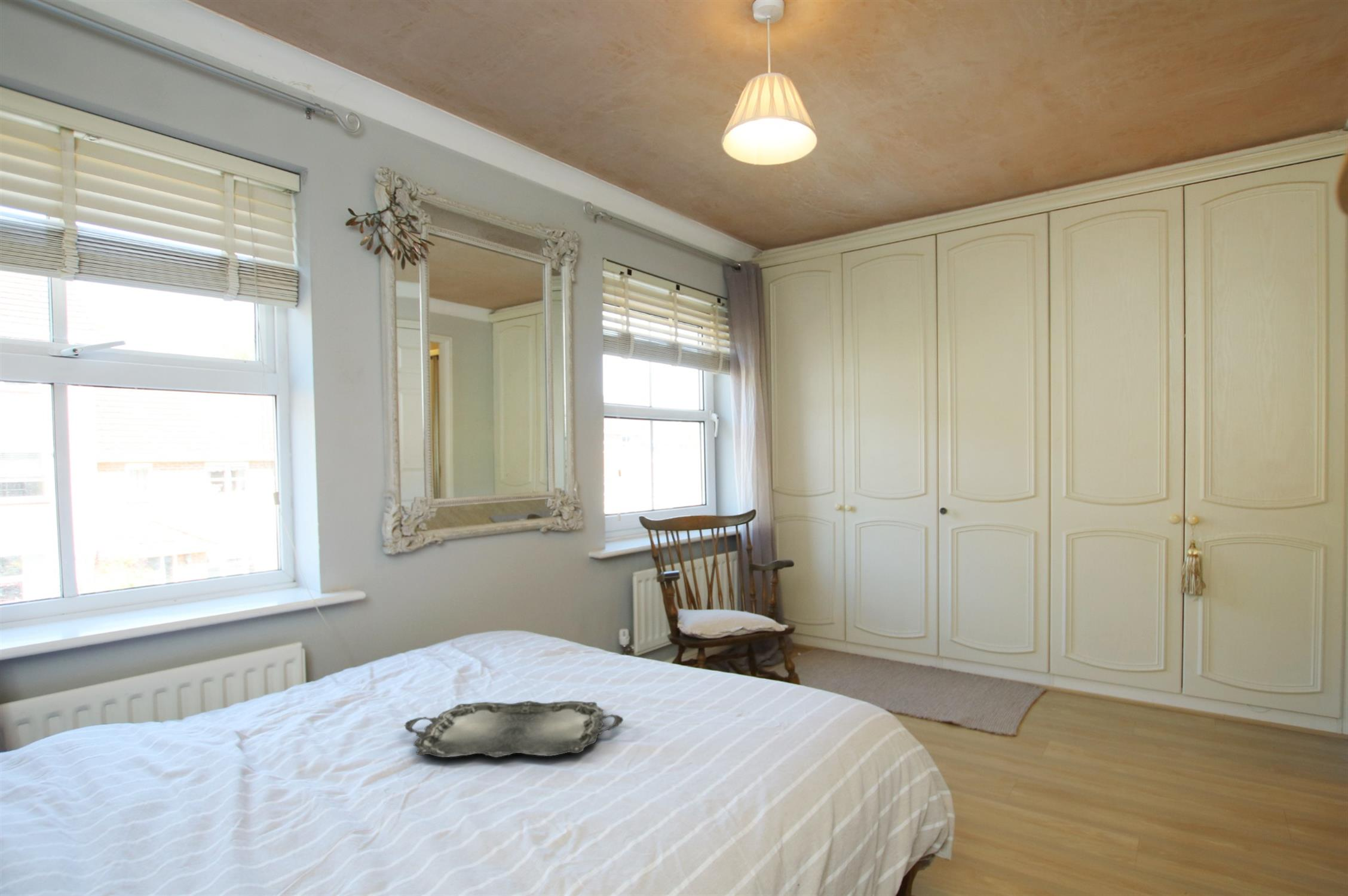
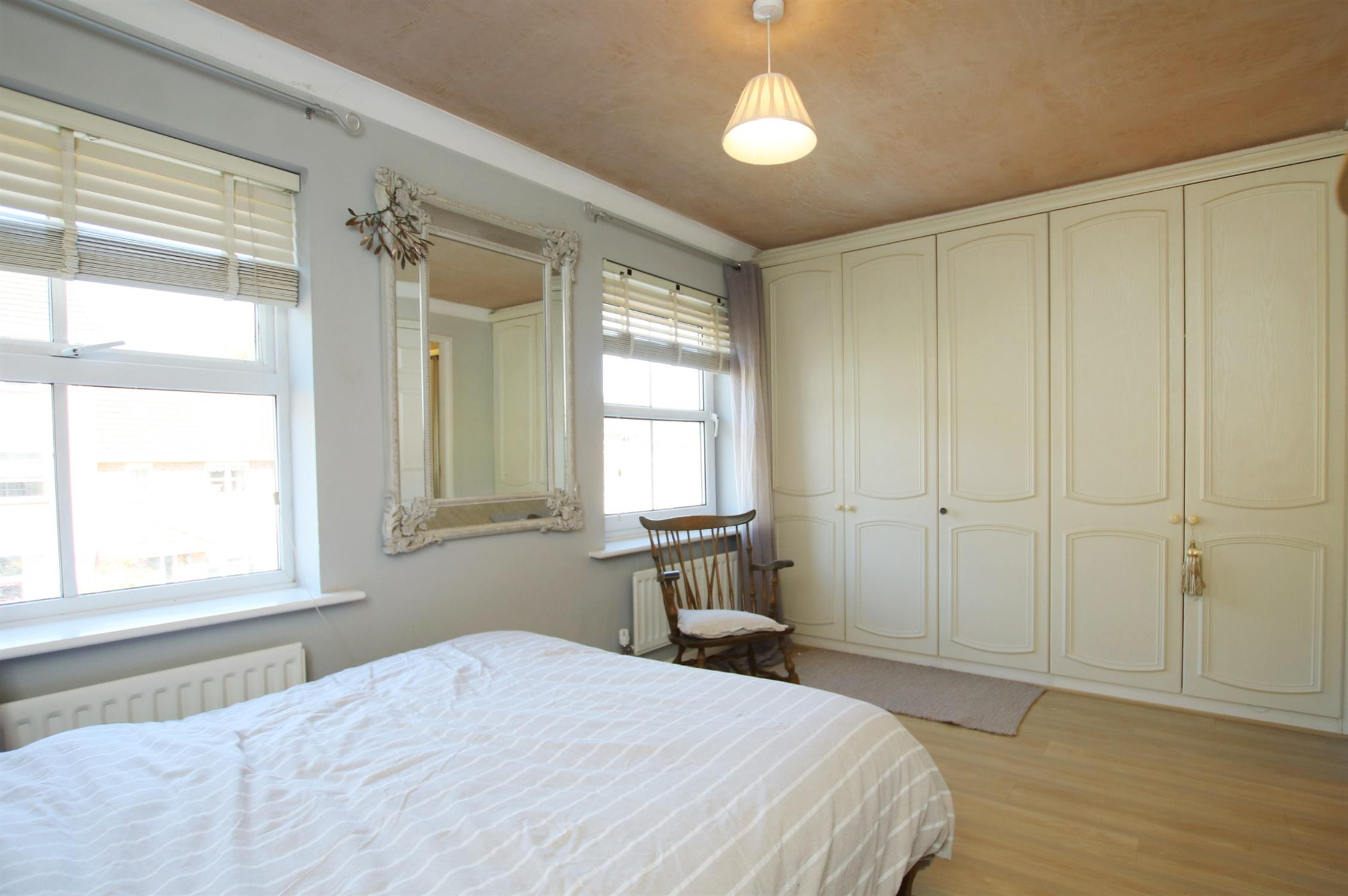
- serving tray [404,700,624,758]
